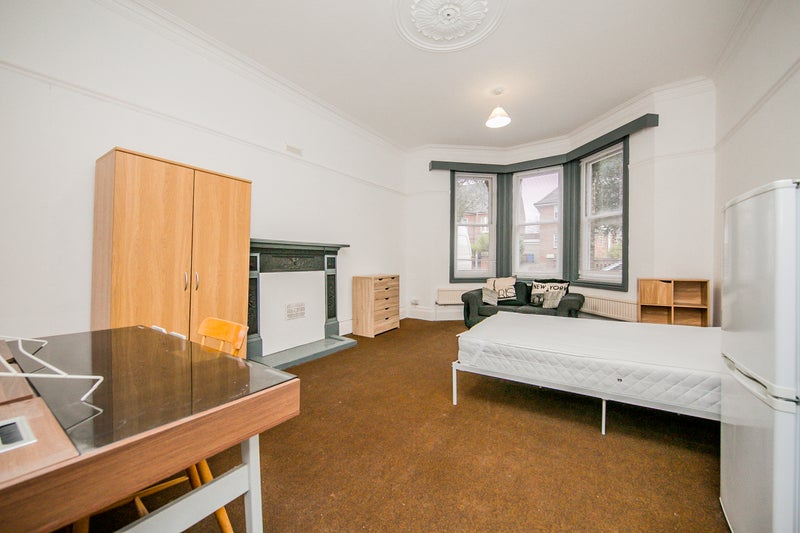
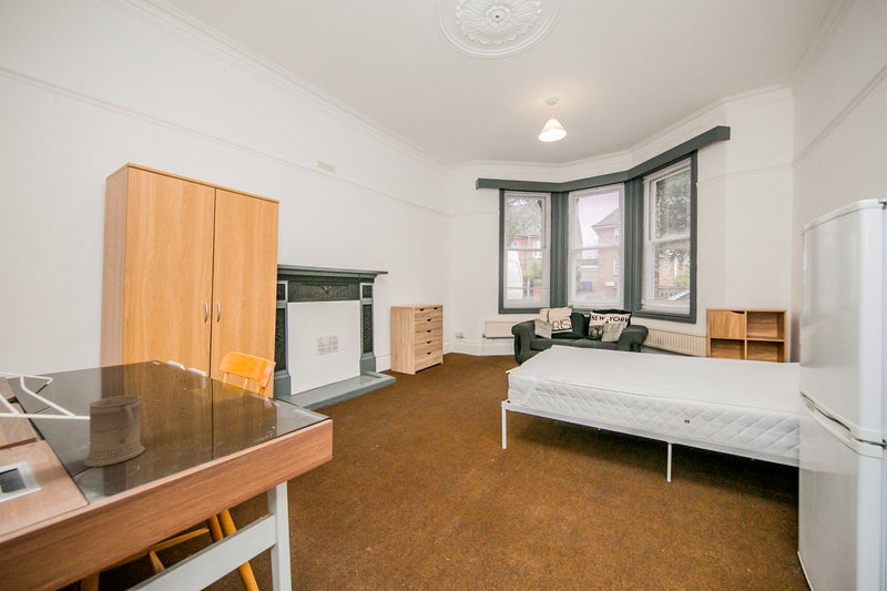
+ mug [82,394,146,468]
